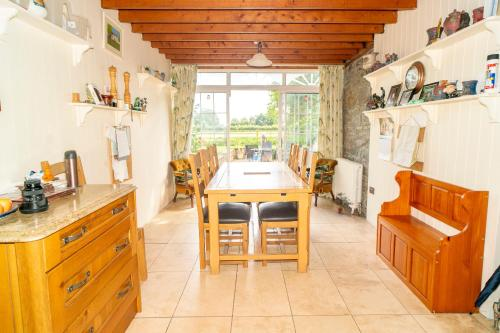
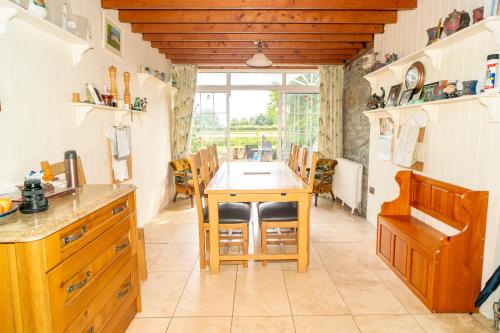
- potted plant [332,191,355,215]
